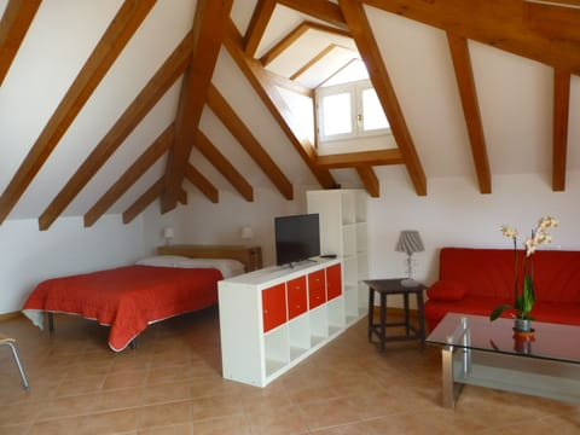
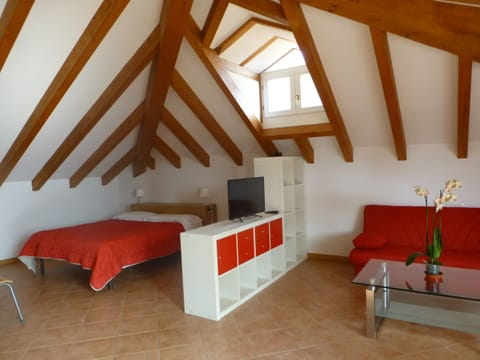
- table lamp [393,230,427,286]
- side table [361,277,431,358]
